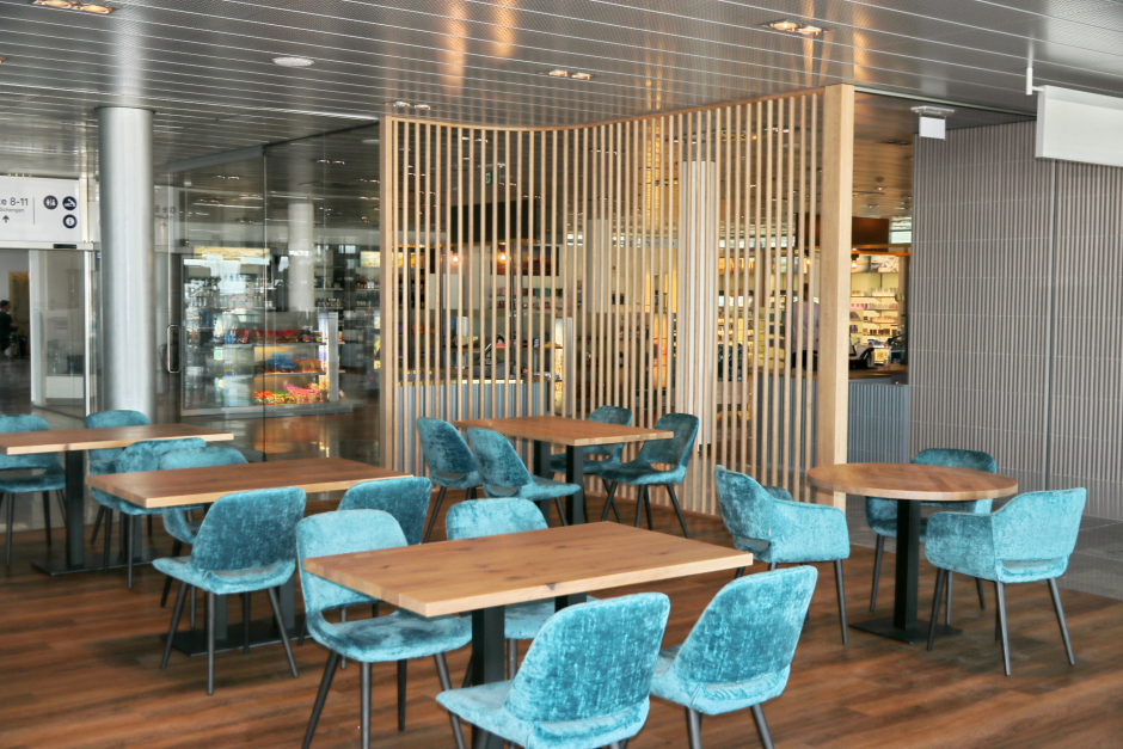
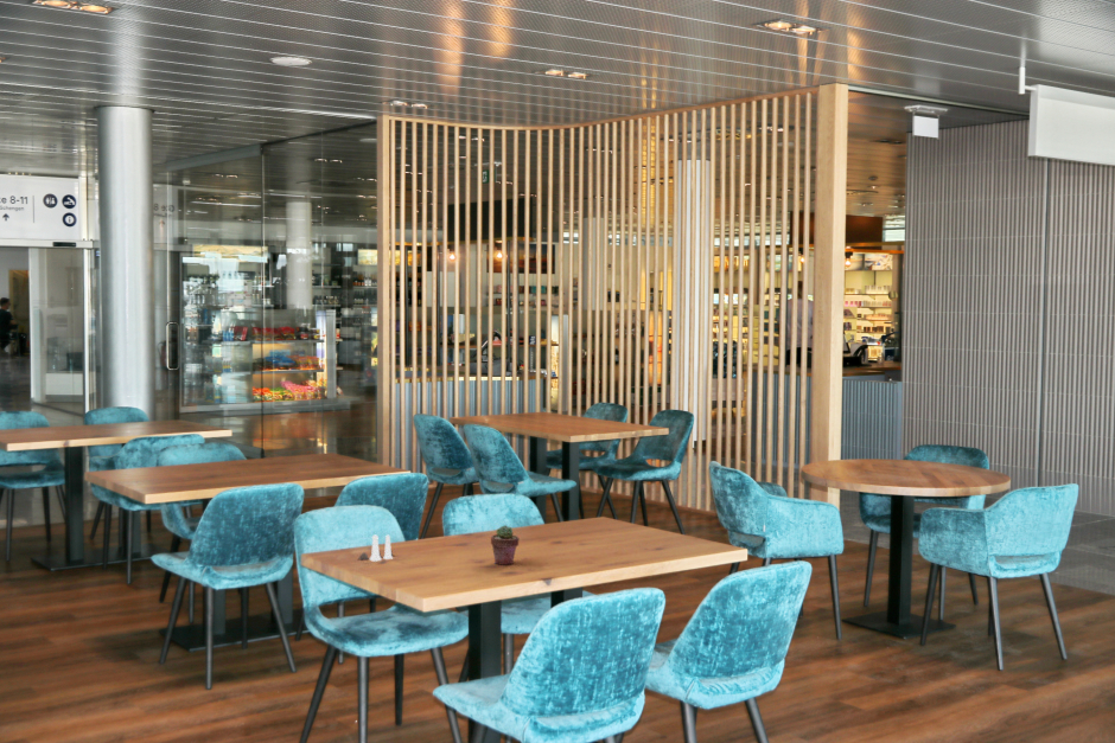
+ salt and pepper shaker set [357,534,394,563]
+ potted succulent [490,524,521,566]
